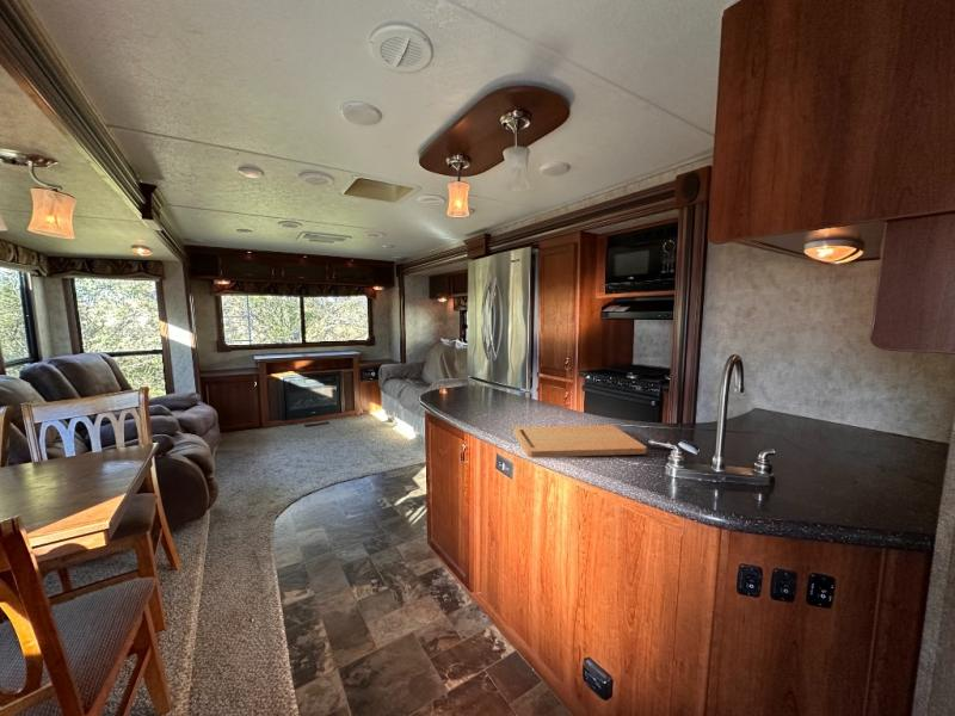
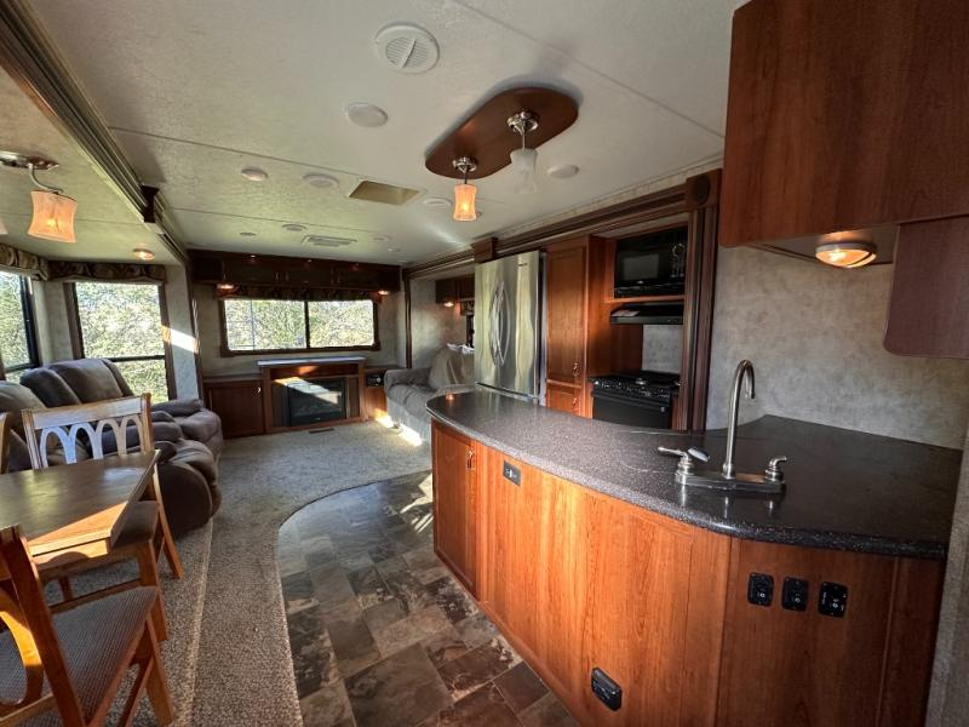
- cutting board [513,424,647,458]
